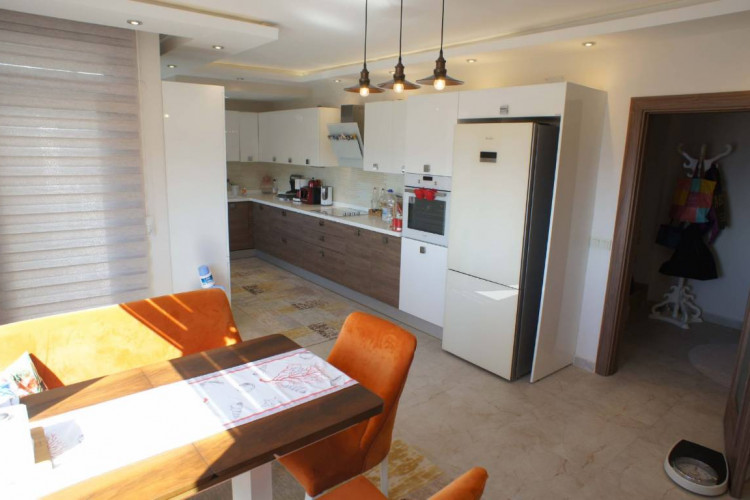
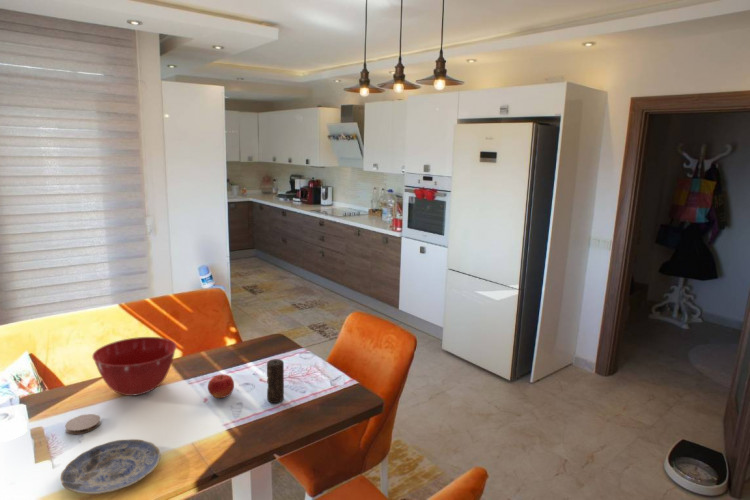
+ fruit [207,373,235,399]
+ coaster [64,413,102,435]
+ candle [266,358,285,404]
+ plate [59,438,162,495]
+ mixing bowl [91,336,178,397]
